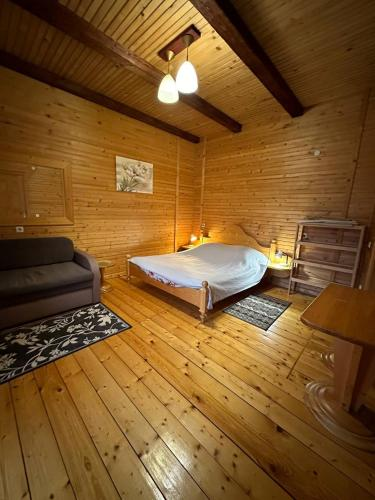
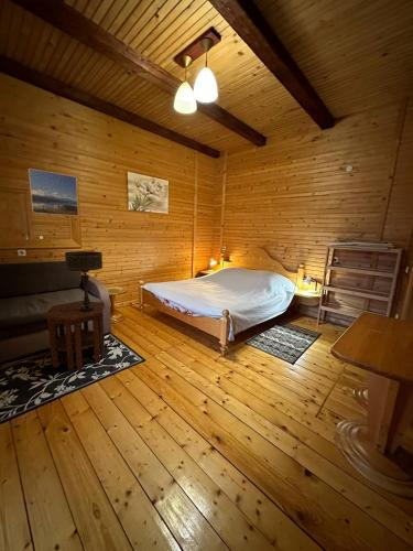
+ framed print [28,168,79,217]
+ side table [43,300,106,371]
+ table lamp [64,250,104,312]
